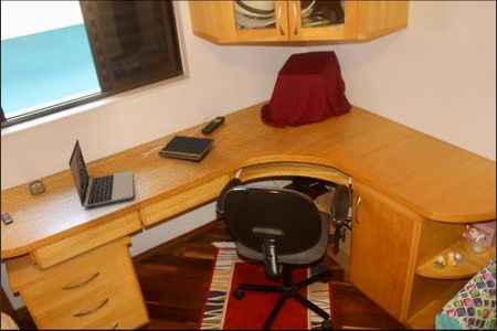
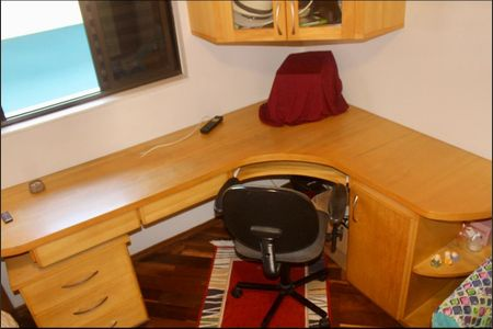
- notepad [157,135,215,161]
- laptop [67,139,135,209]
